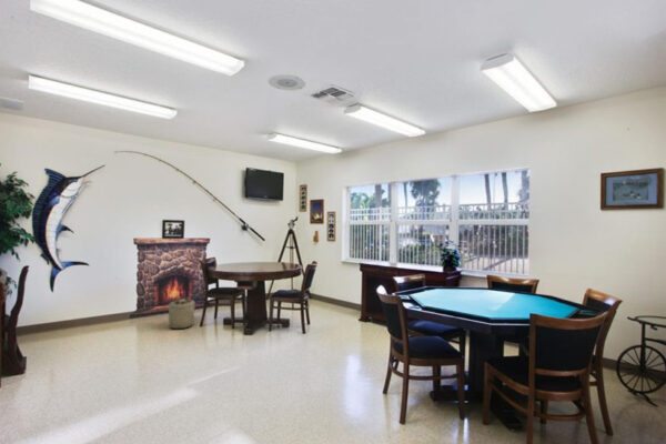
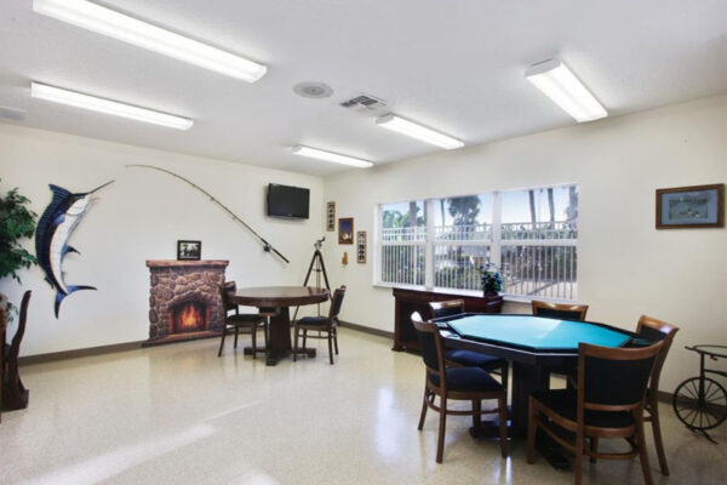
- basket [163,296,195,330]
